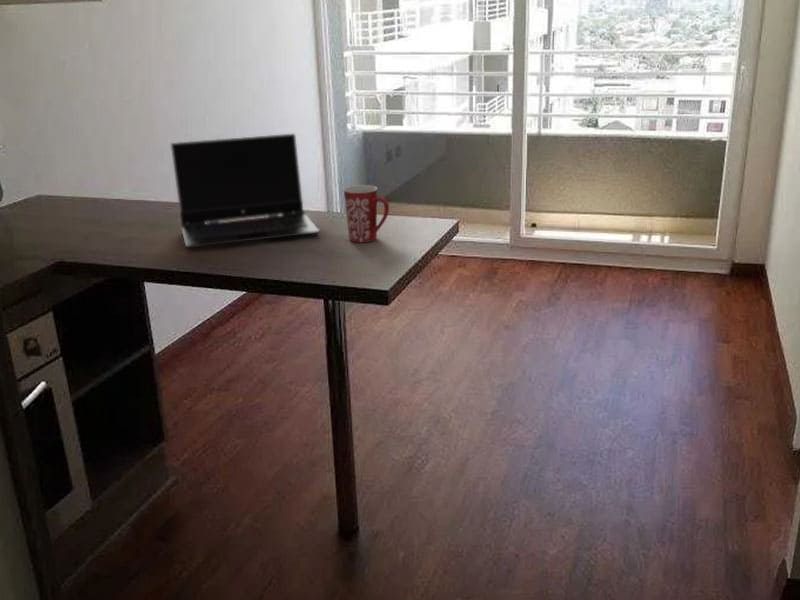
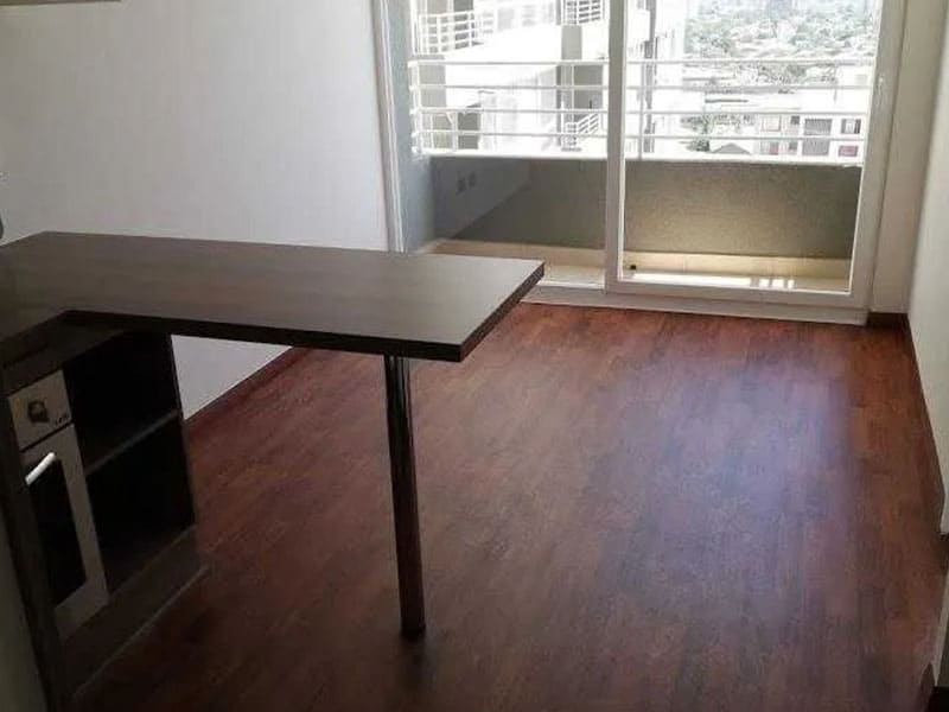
- mug [342,184,390,243]
- laptop computer [170,133,321,249]
